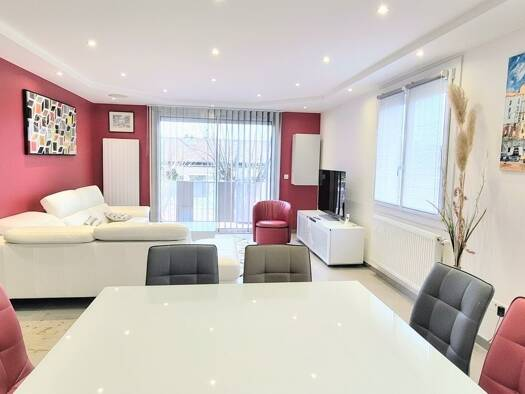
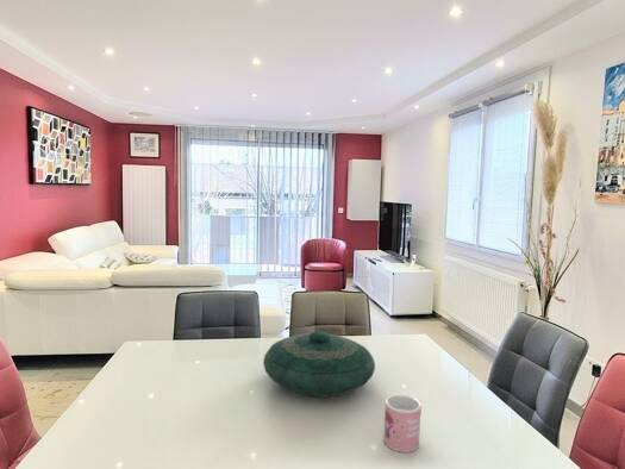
+ decorative bowl [262,330,376,399]
+ mug [382,394,423,454]
